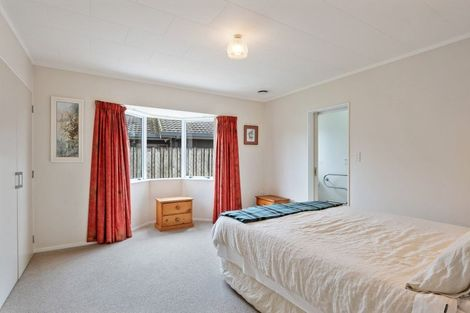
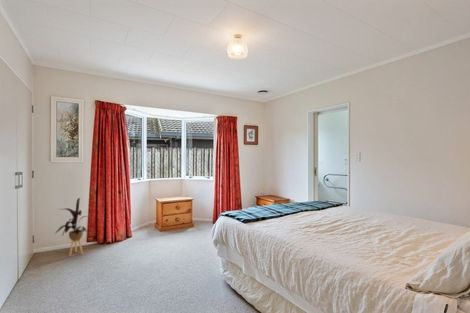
+ house plant [55,197,90,257]
